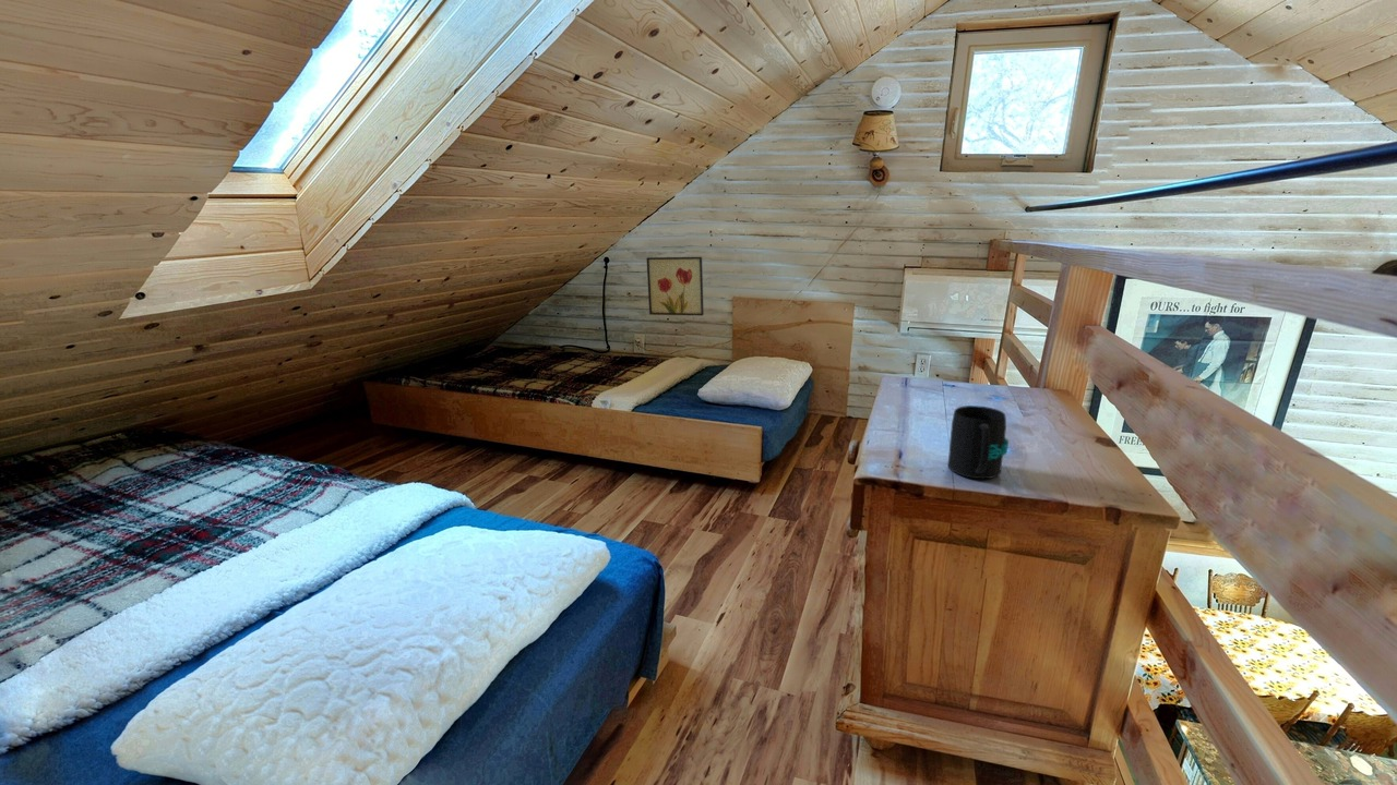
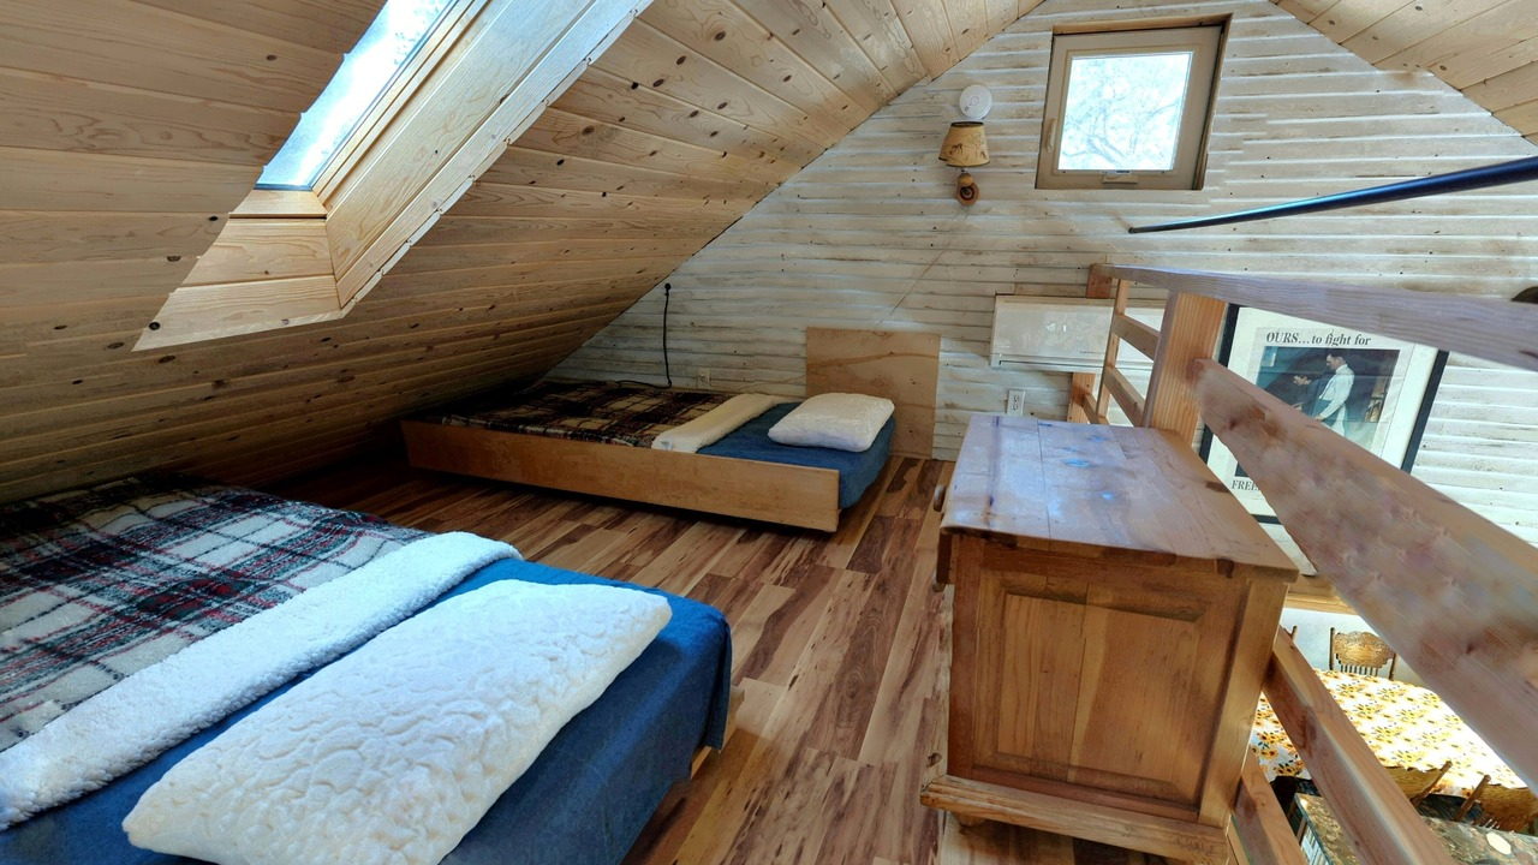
- mug [947,404,1010,480]
- wall art [645,256,705,316]
